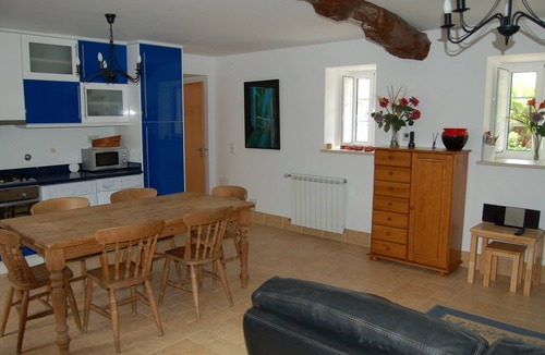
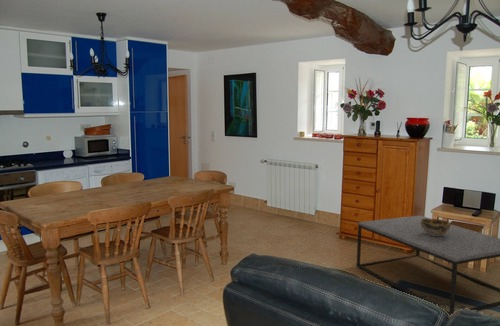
+ decorative bowl [421,217,452,236]
+ coffee table [356,215,500,317]
